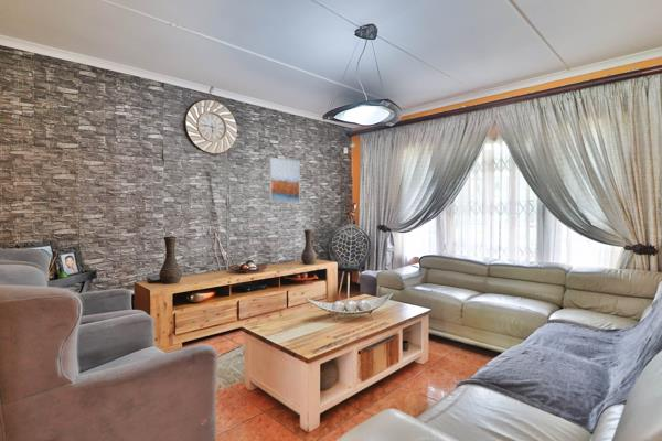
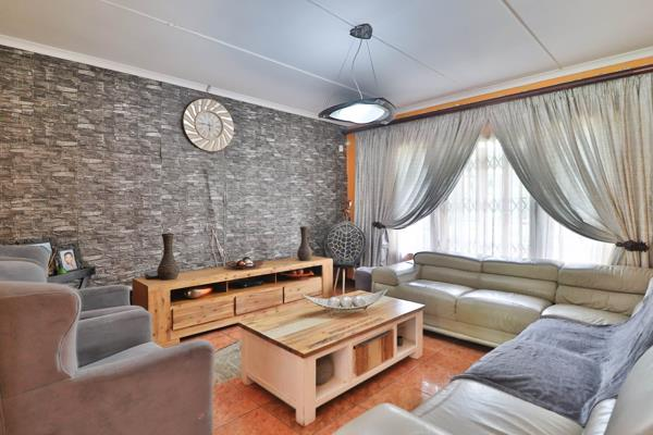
- wall art [268,157,301,204]
